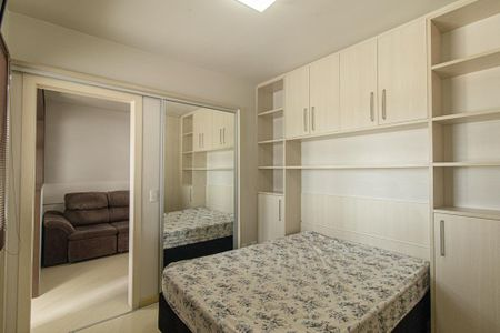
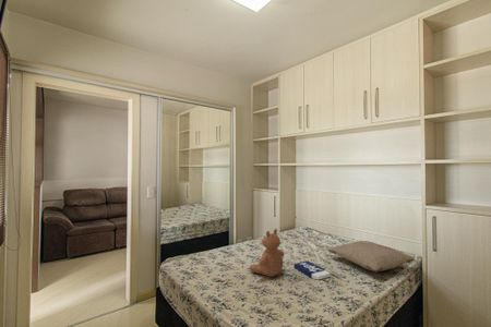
+ teddy bear [249,228,285,278]
+ pillow [326,240,416,274]
+ book [294,259,332,280]
